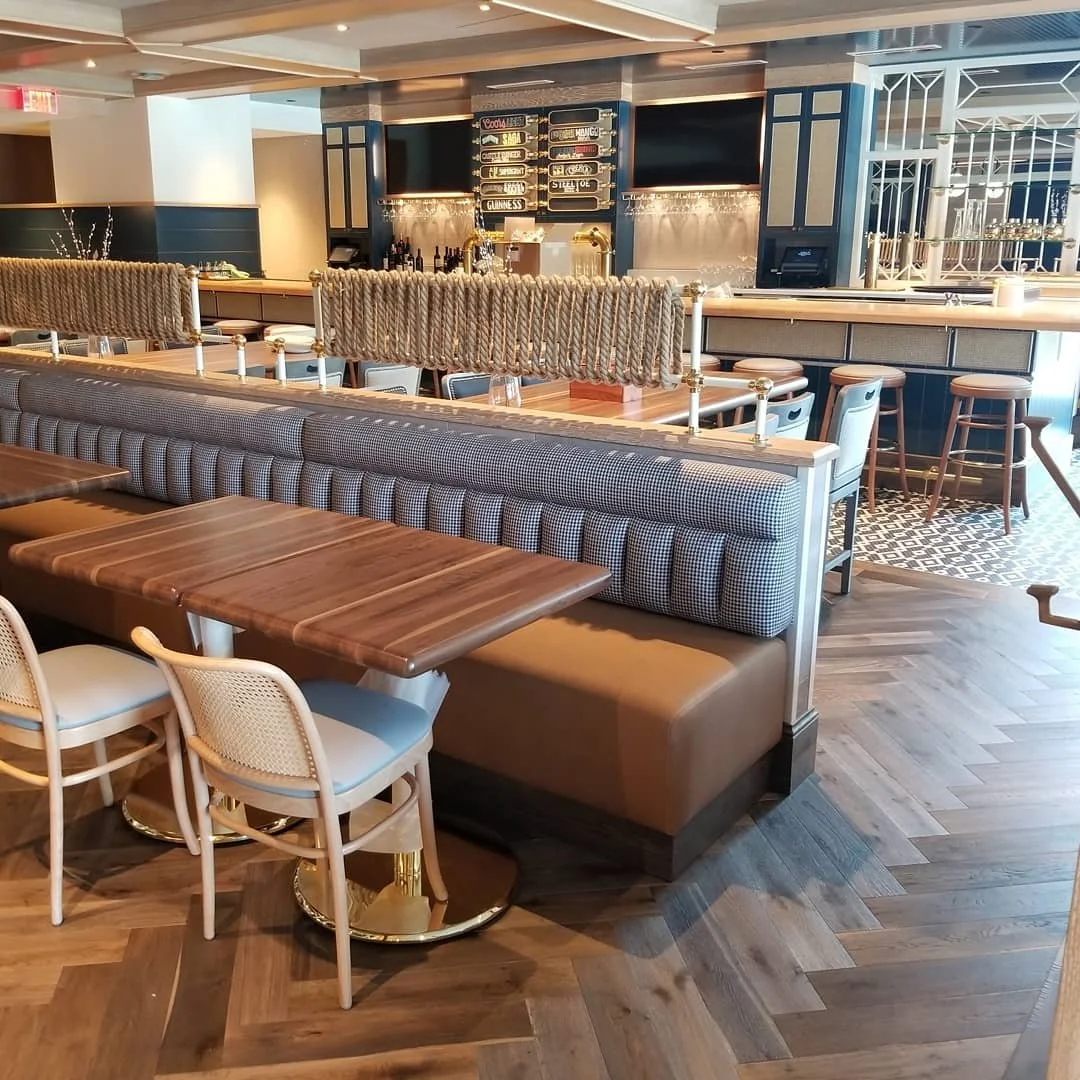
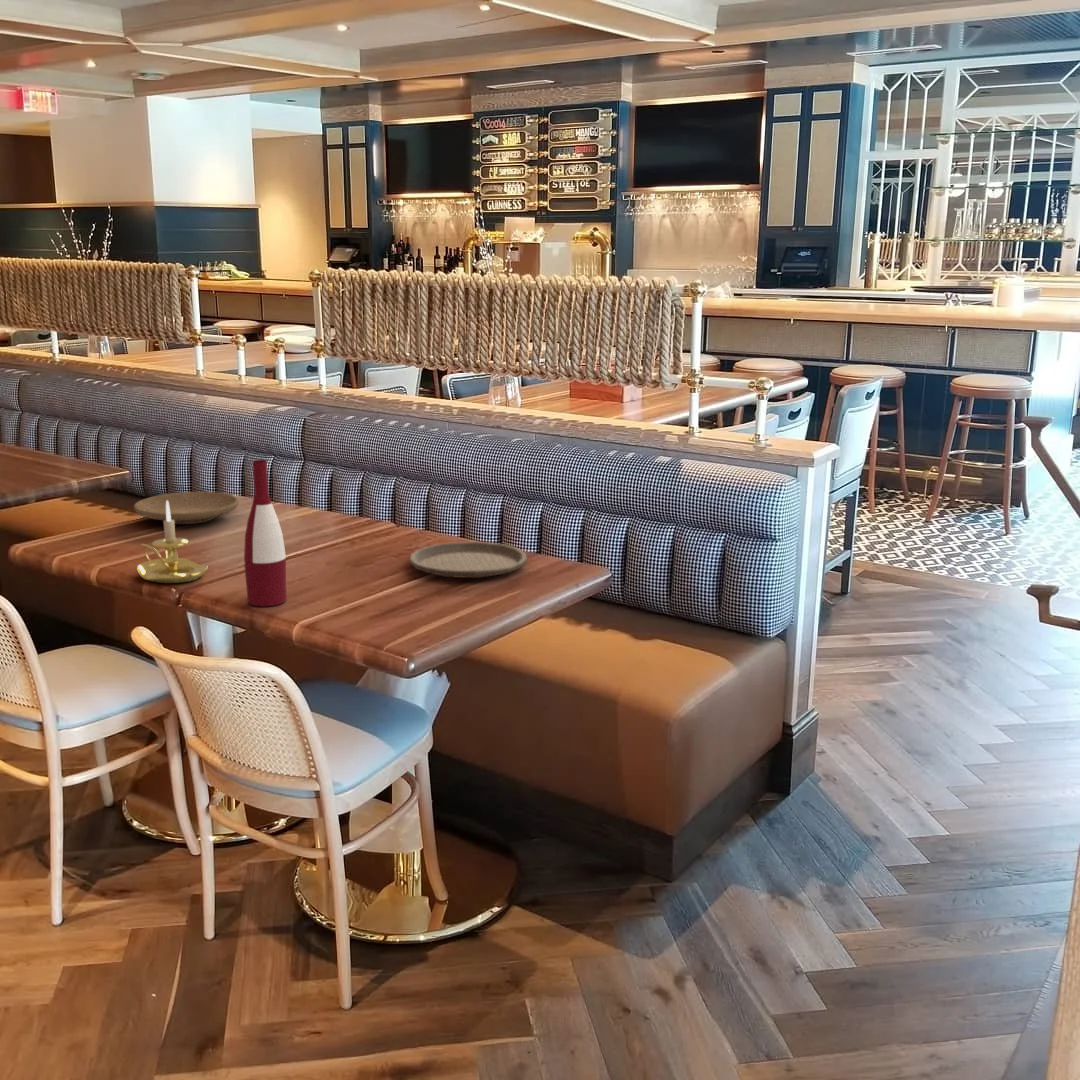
+ candle holder [136,501,209,584]
+ alcohol [243,459,287,607]
+ plate [133,491,240,525]
+ plate [408,541,528,579]
